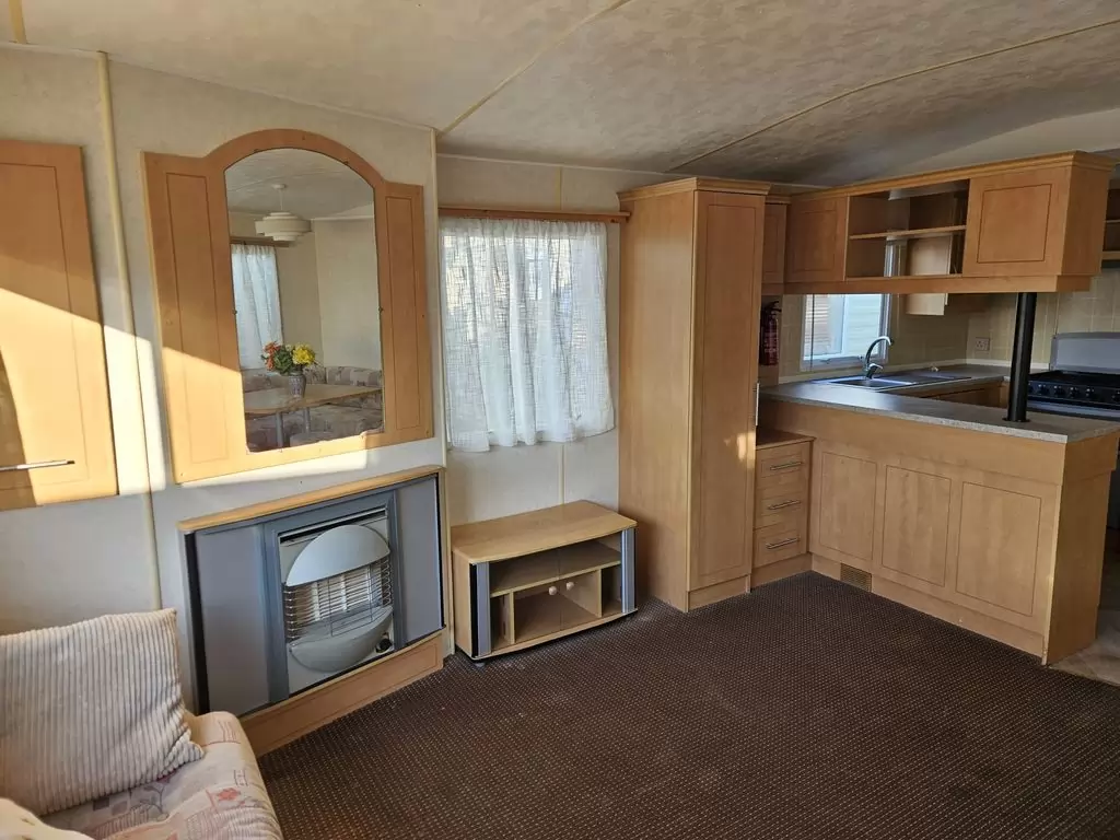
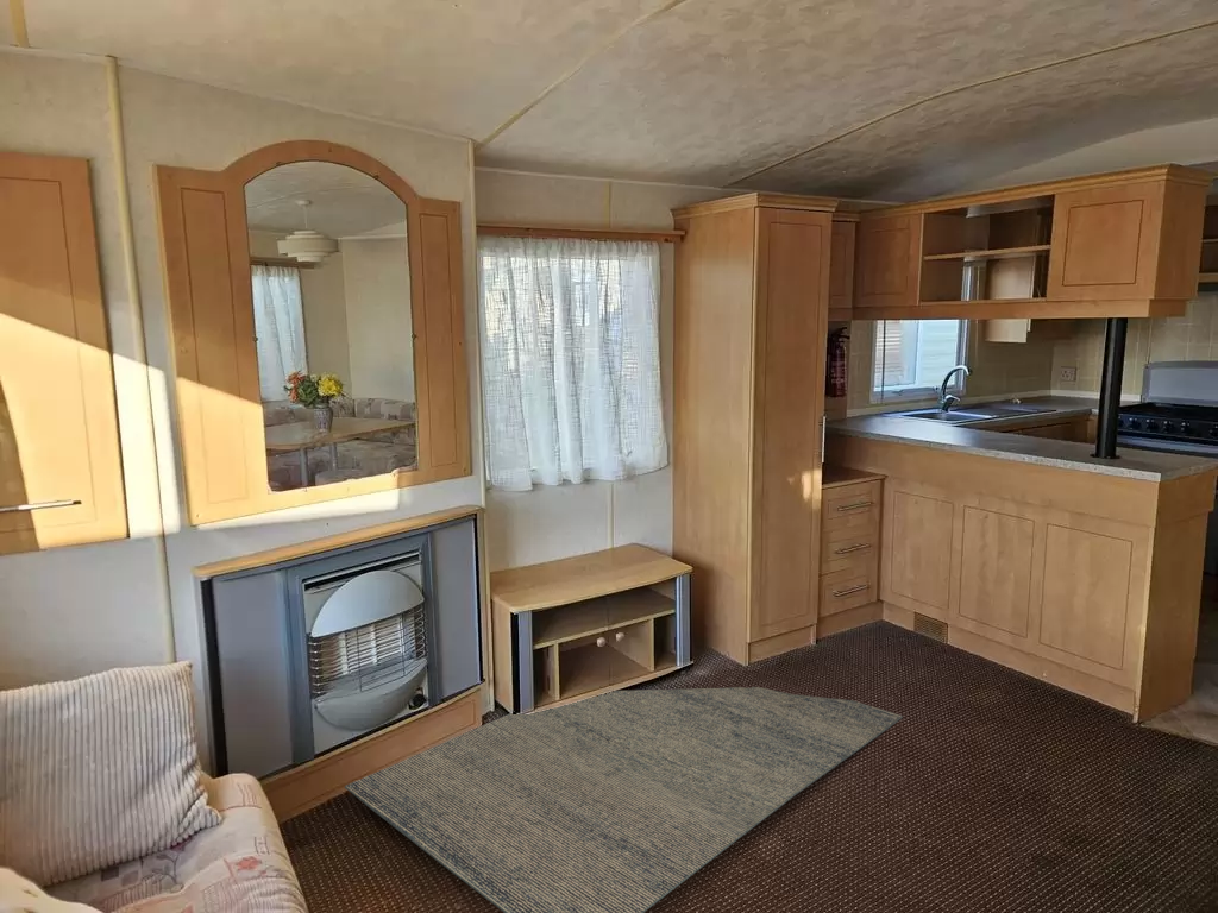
+ rug [344,686,904,913]
